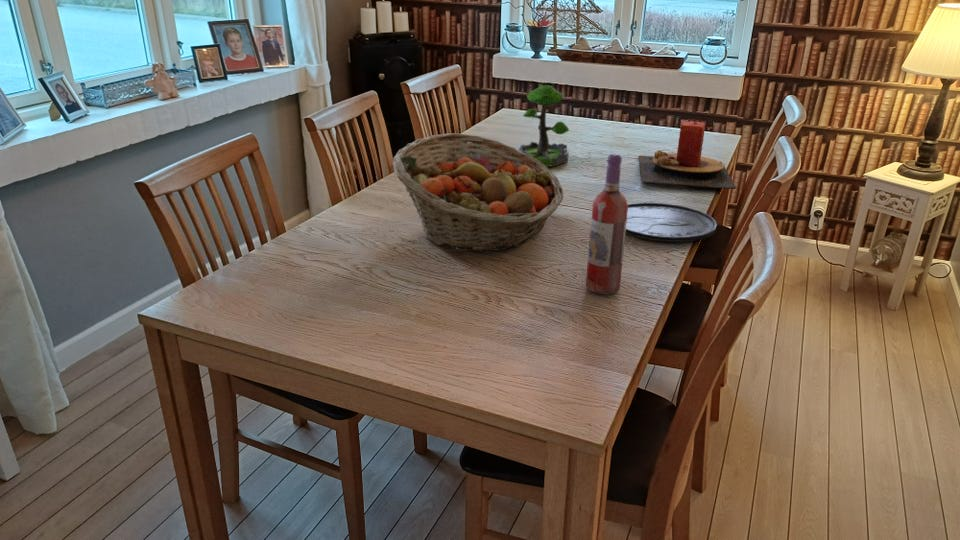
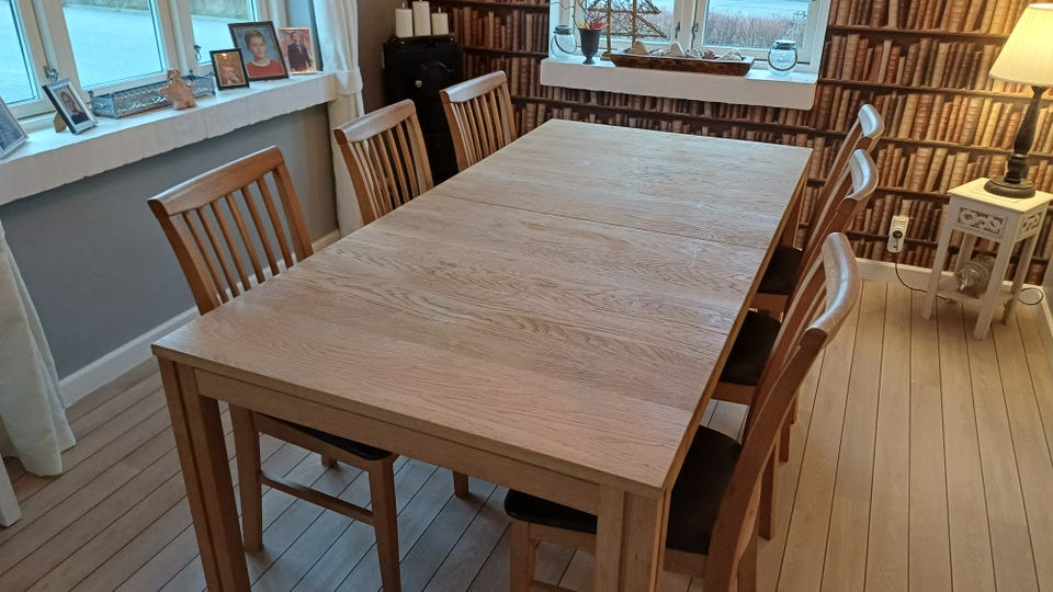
- wine bottle [585,153,628,295]
- candle [637,120,737,190]
- plant [518,84,570,168]
- fruit basket [392,132,564,252]
- plate [625,202,718,243]
